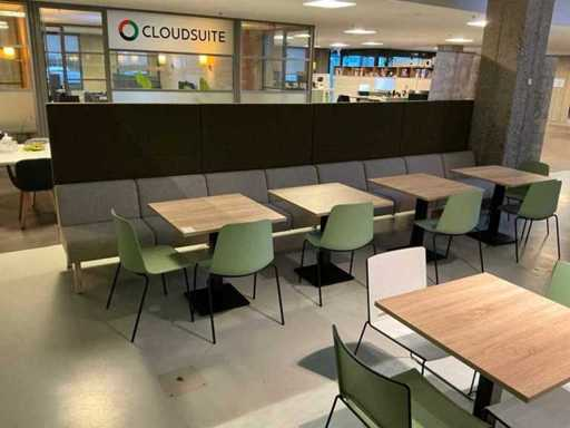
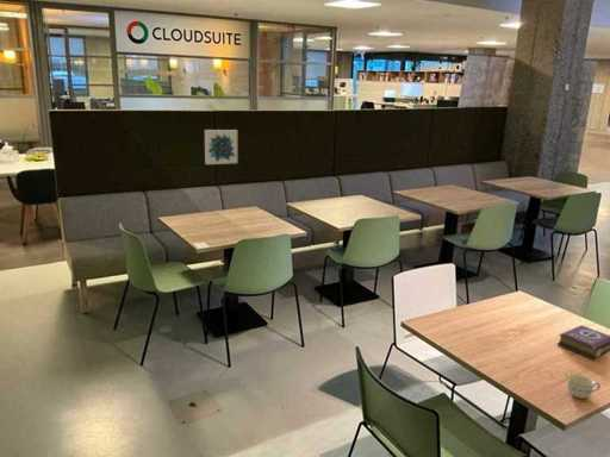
+ cup [566,374,602,400]
+ book [556,324,610,361]
+ wall art [204,129,238,165]
